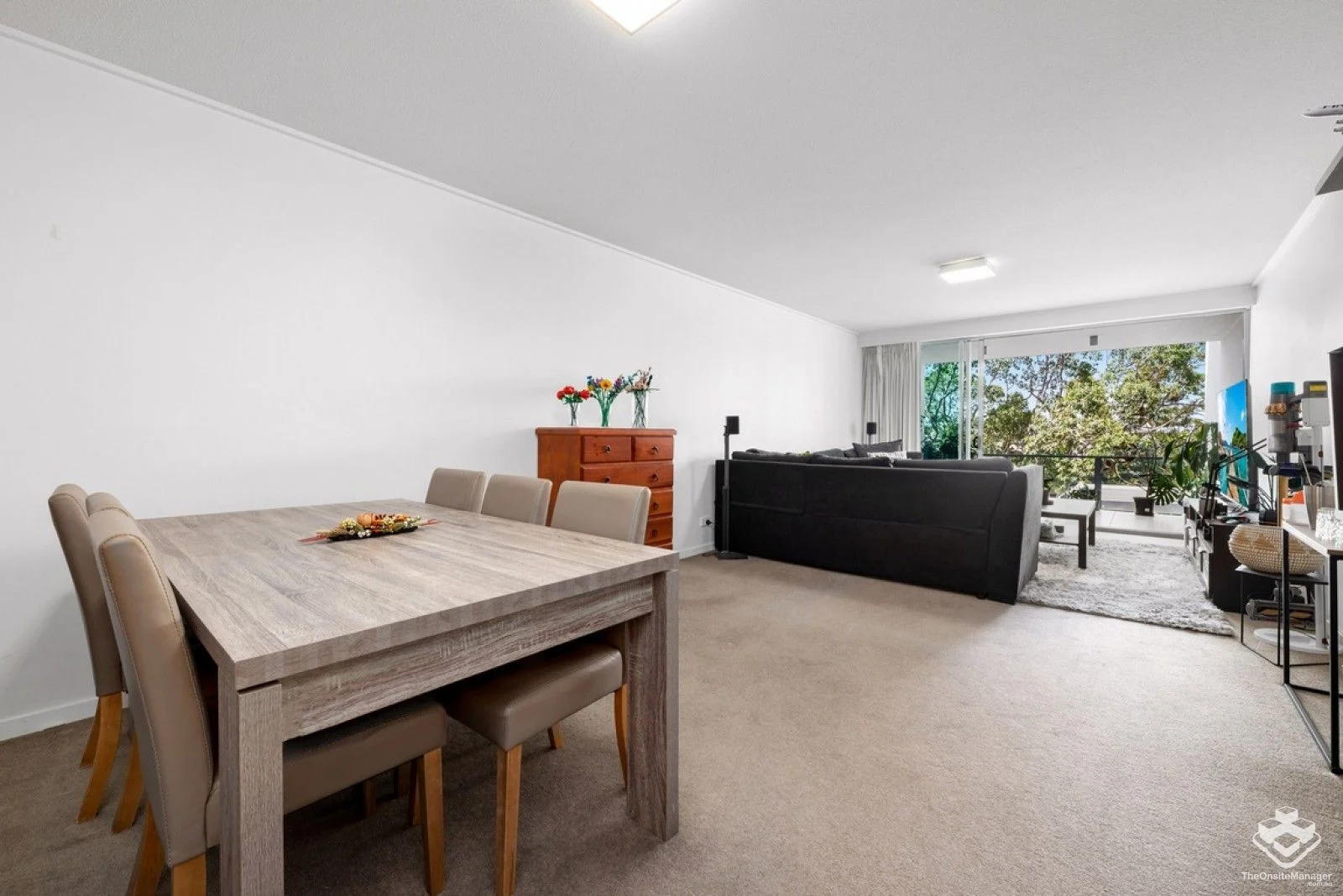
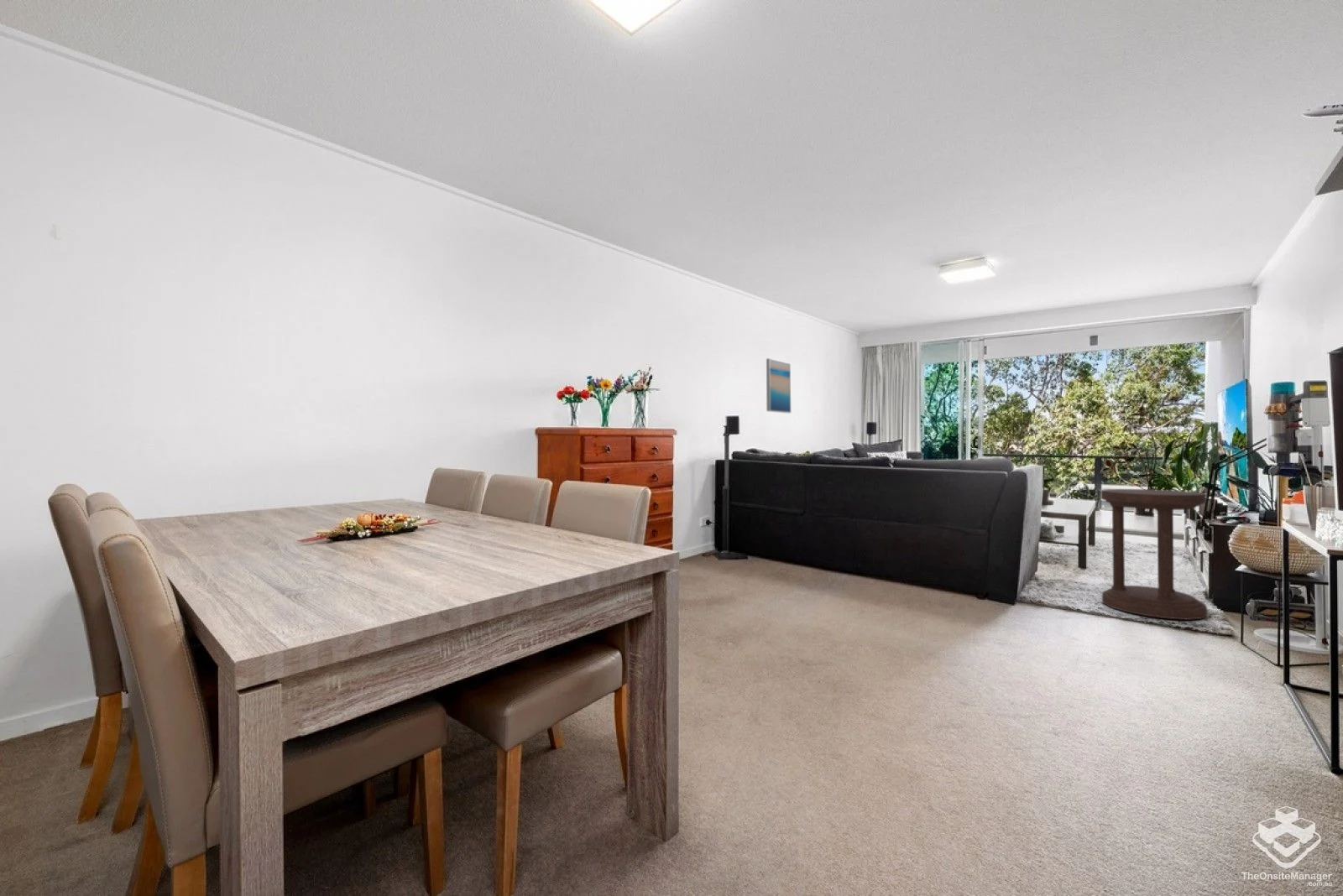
+ wall art [766,357,792,414]
+ side table [1100,488,1208,621]
